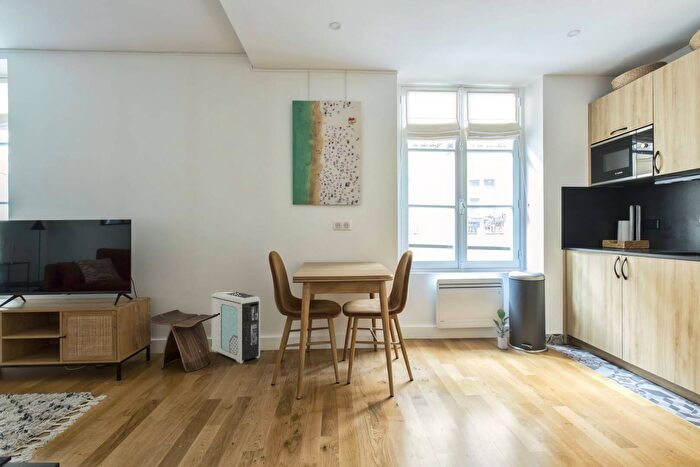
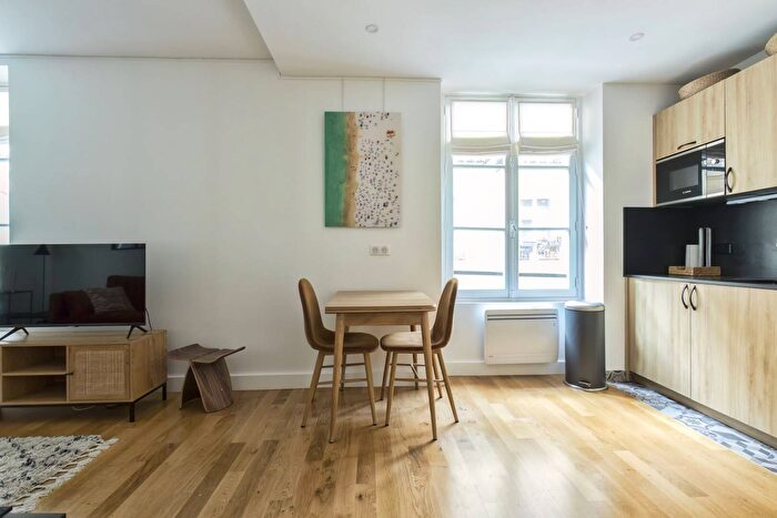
- potted plant [492,308,512,350]
- air purifier [210,291,261,364]
